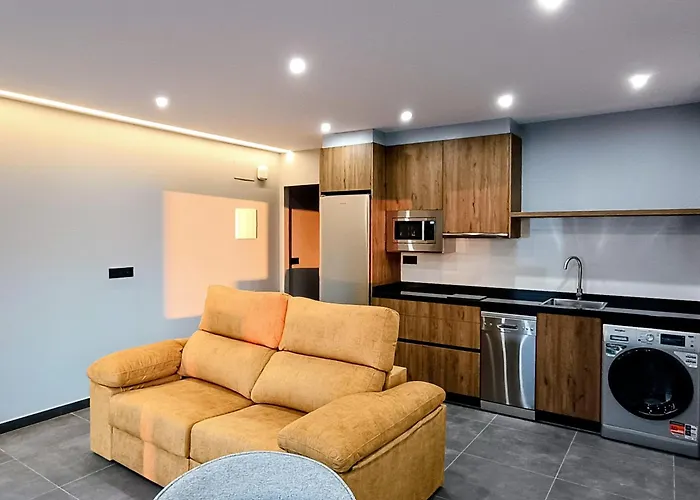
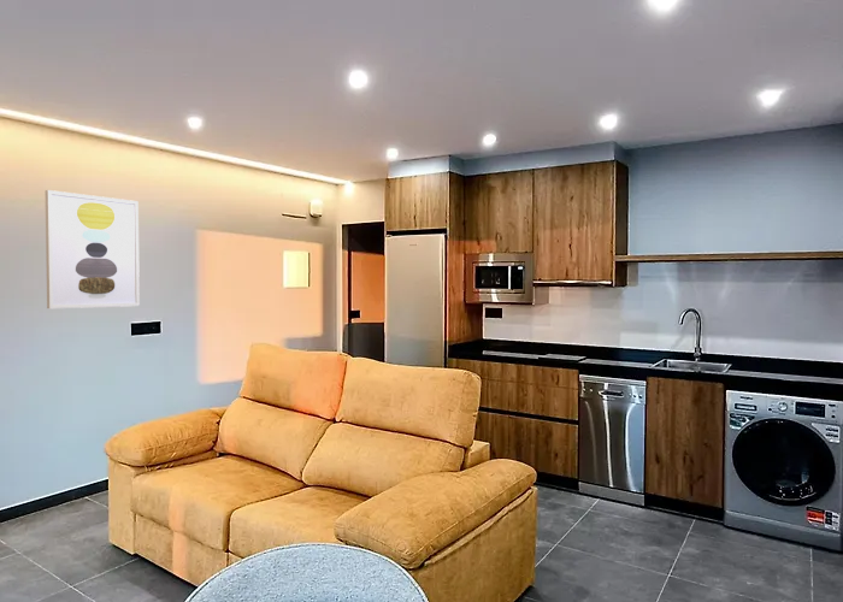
+ wall art [45,189,141,309]
